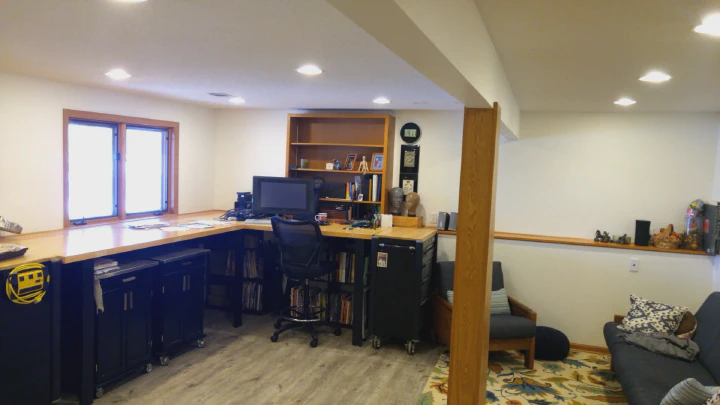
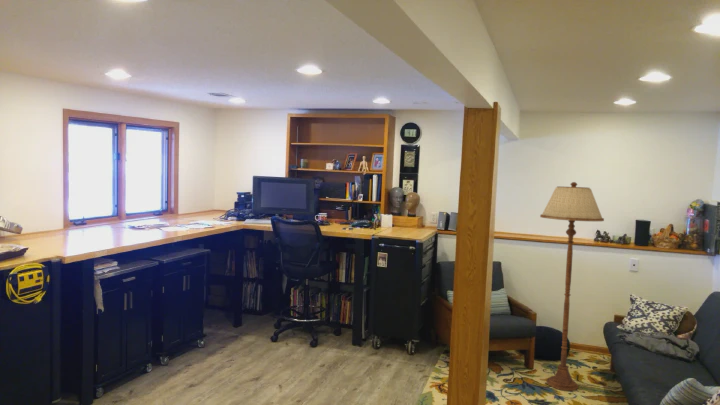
+ floor lamp [539,181,605,392]
